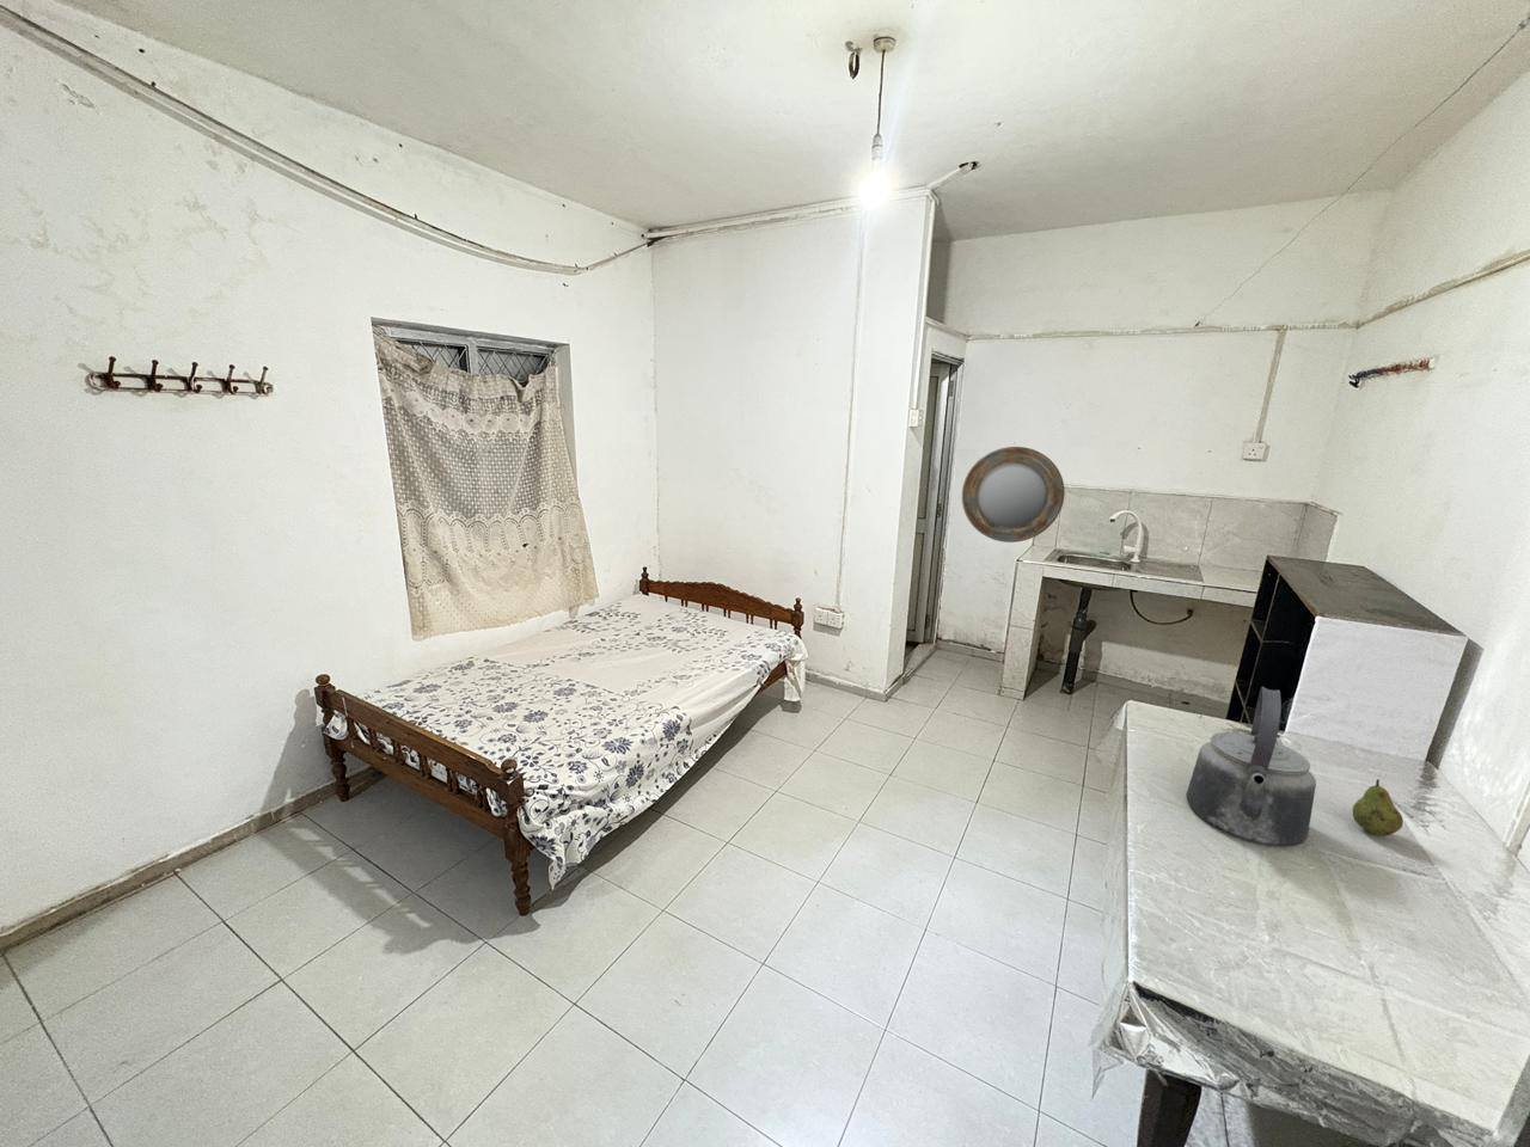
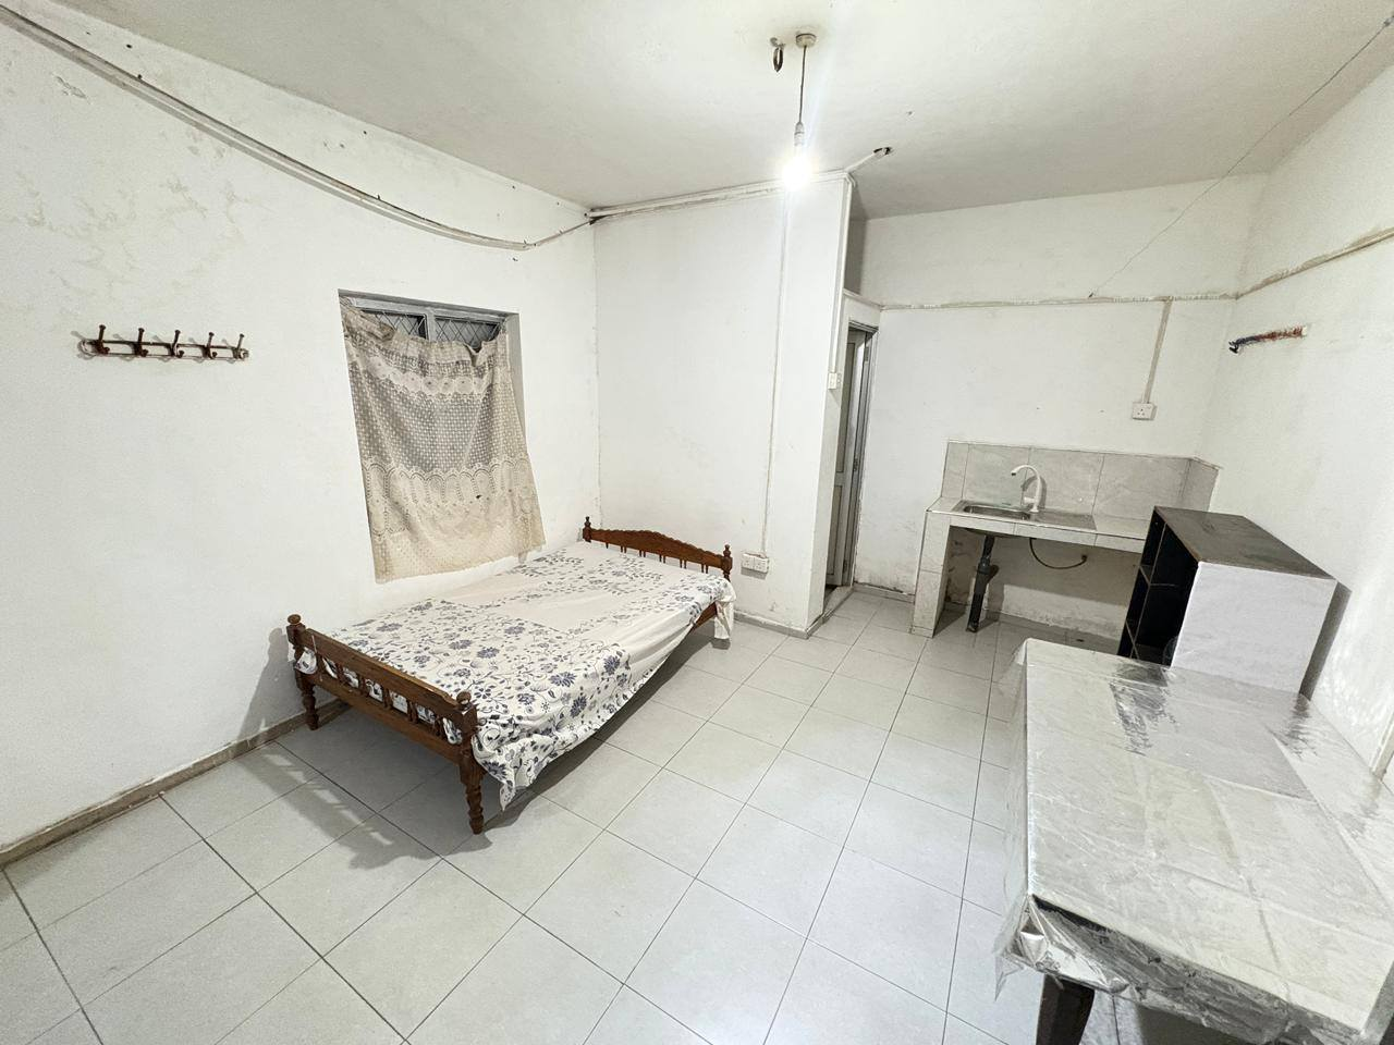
- fruit [1352,778,1405,836]
- kettle [1185,686,1317,847]
- home mirror [961,446,1066,543]
